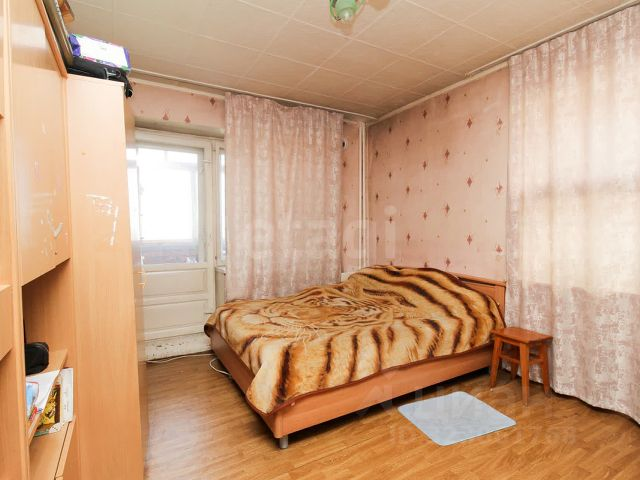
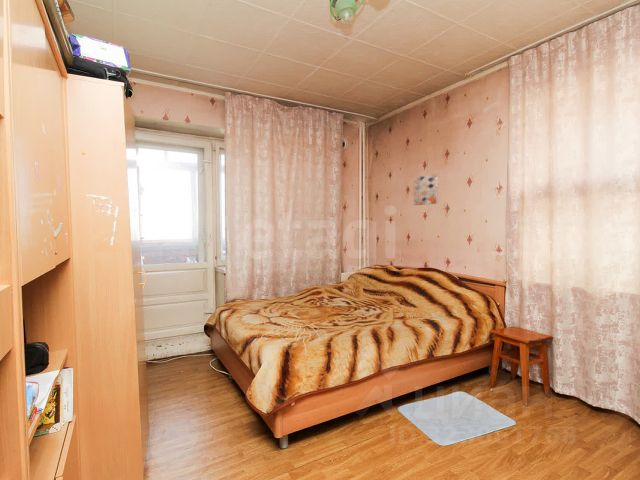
+ wall art [413,173,439,206]
